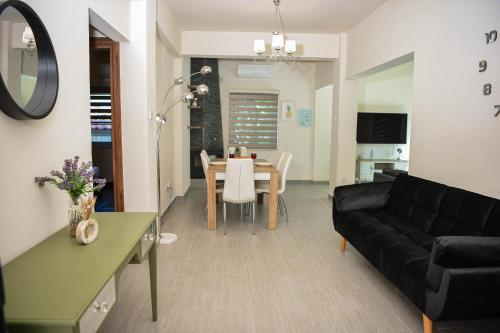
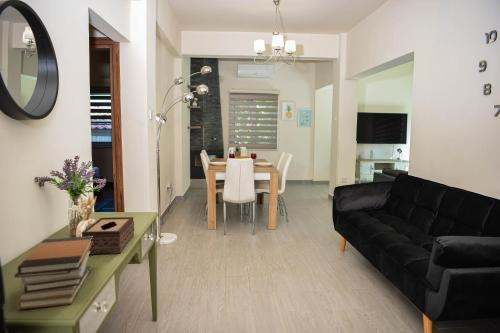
+ book stack [13,236,93,310]
+ tissue box [81,216,135,255]
